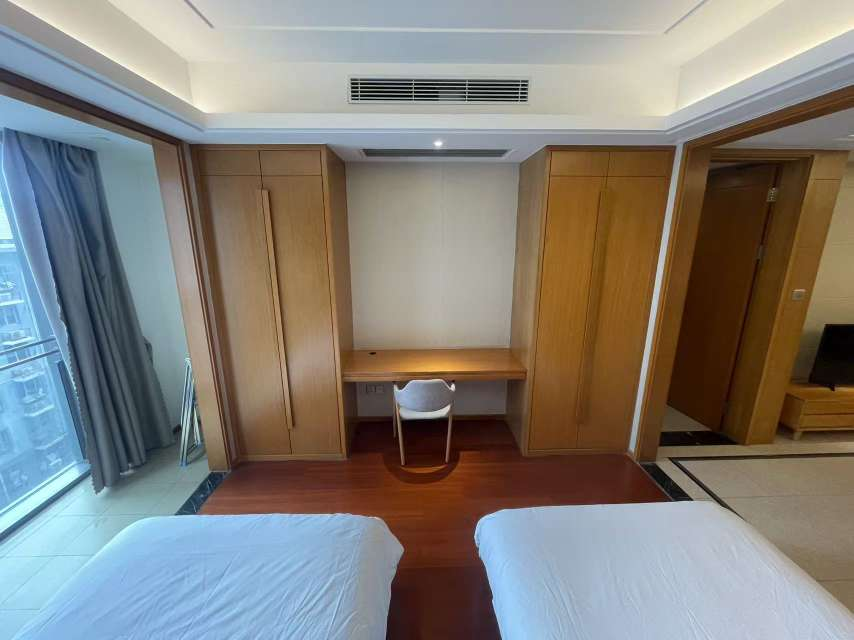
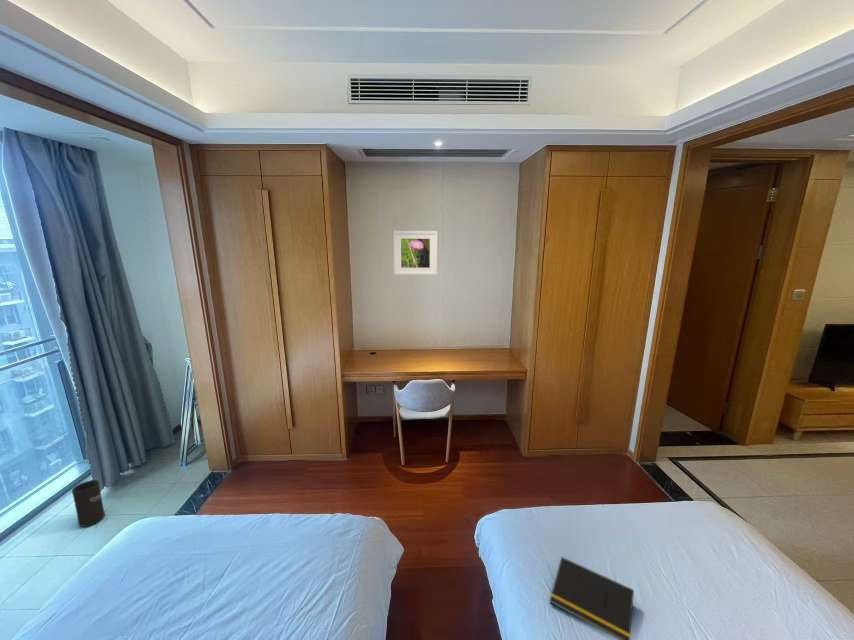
+ notepad [549,556,635,640]
+ speaker [71,479,106,528]
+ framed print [392,230,438,276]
